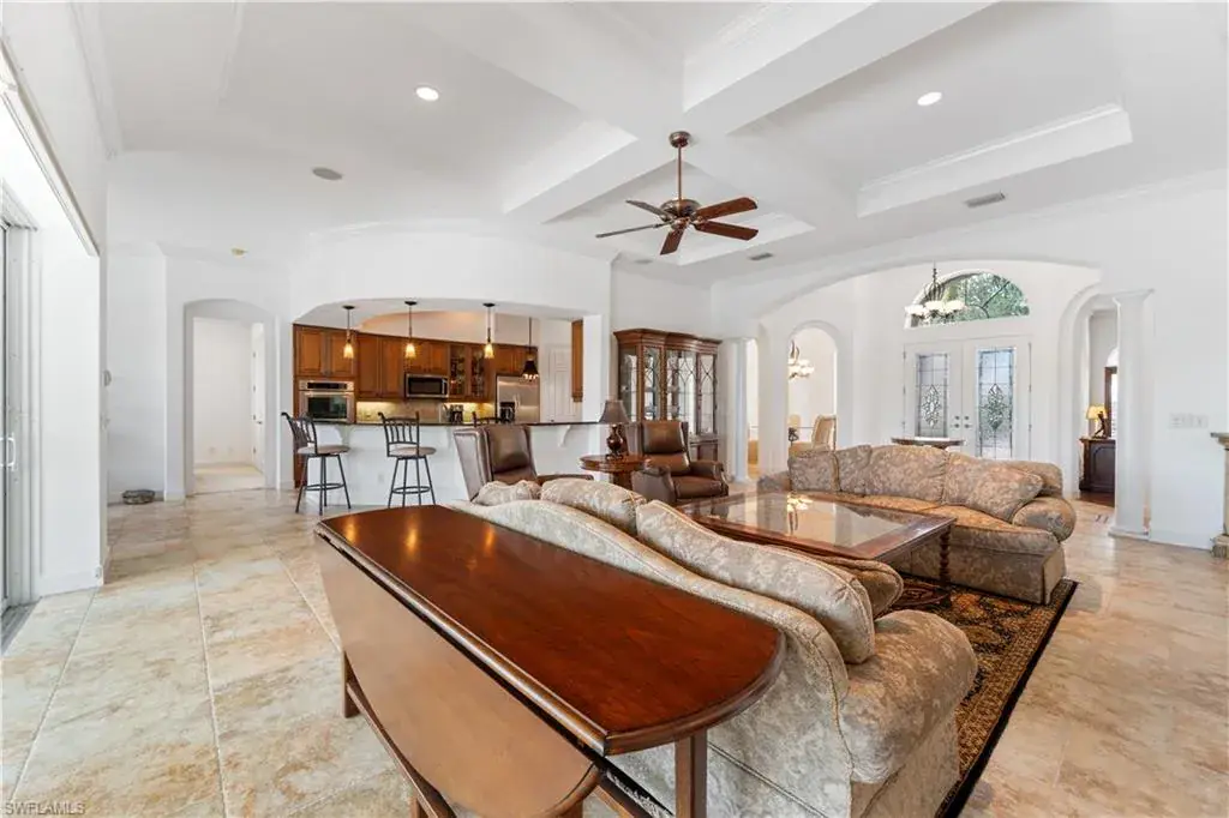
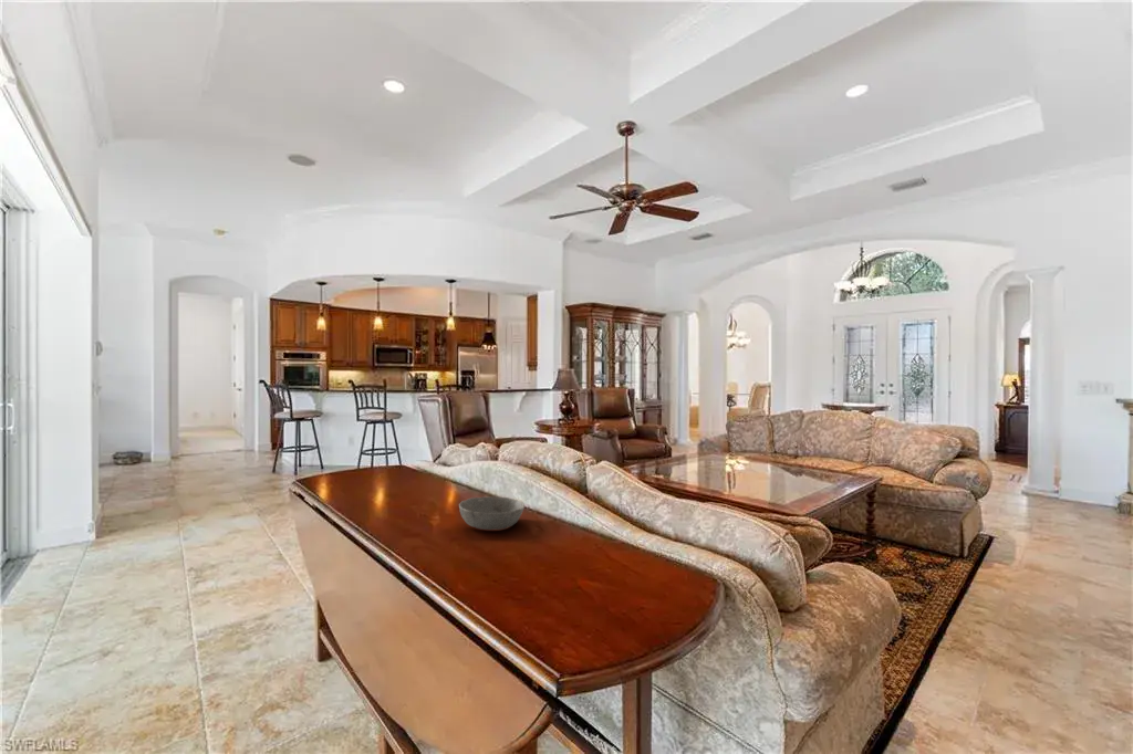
+ bowl [458,495,526,531]
